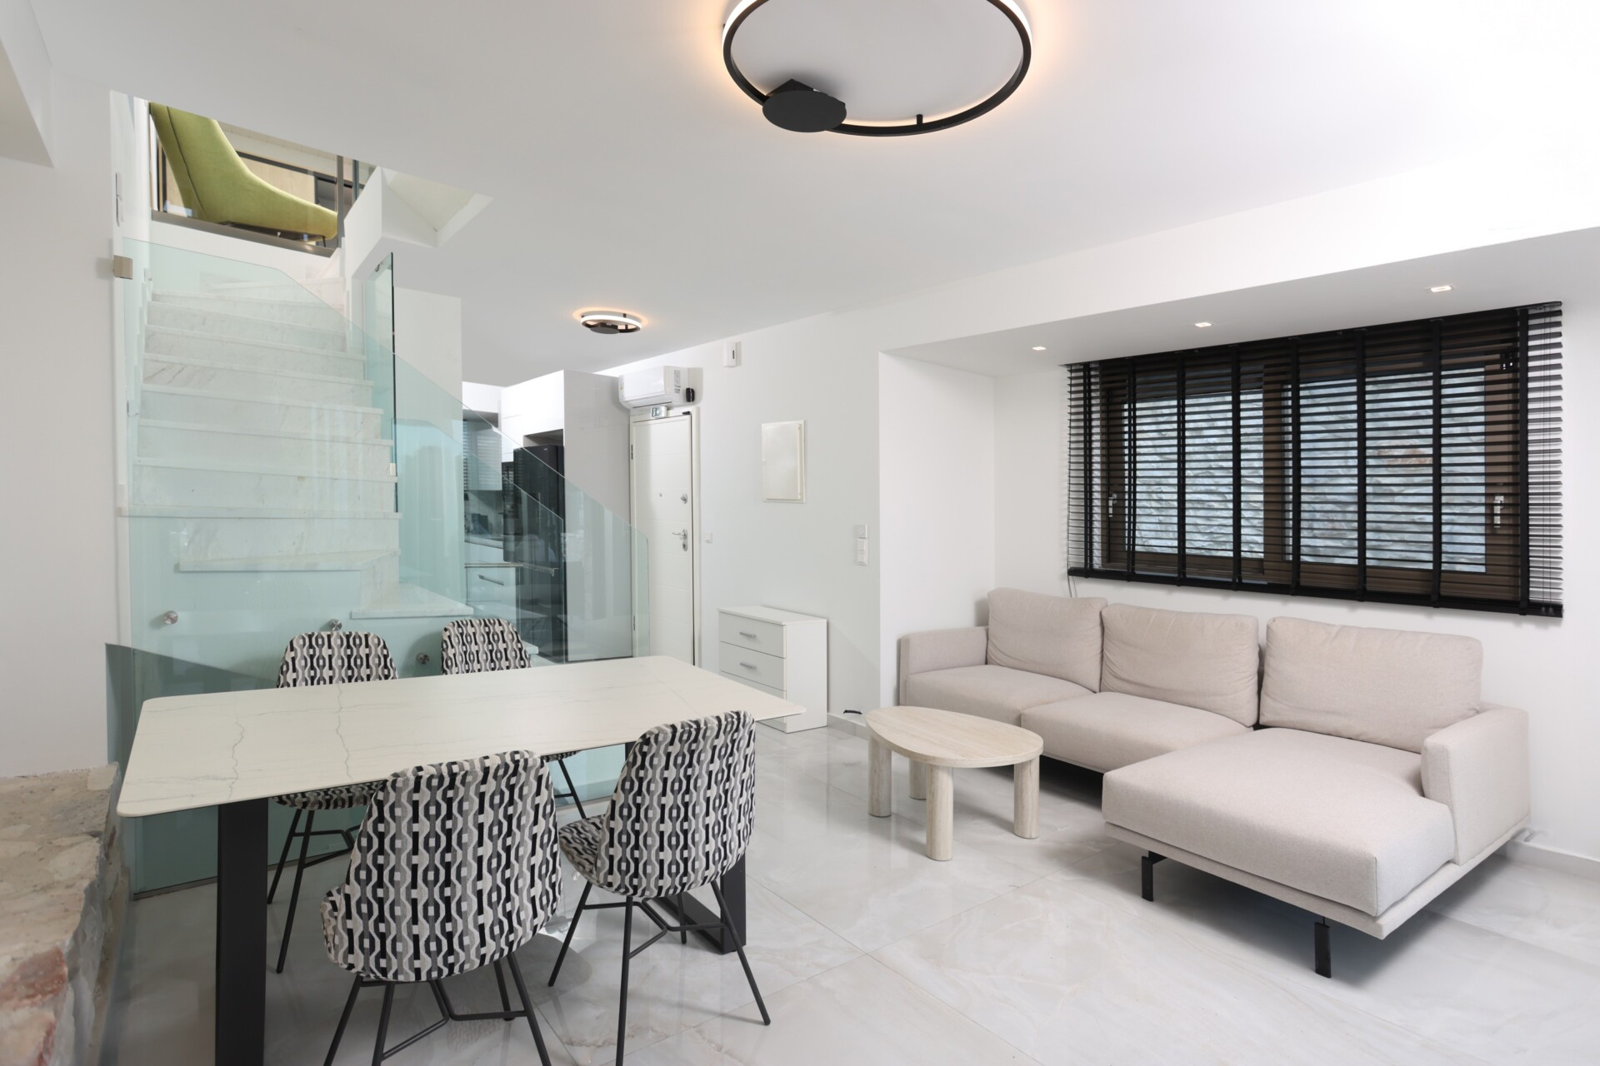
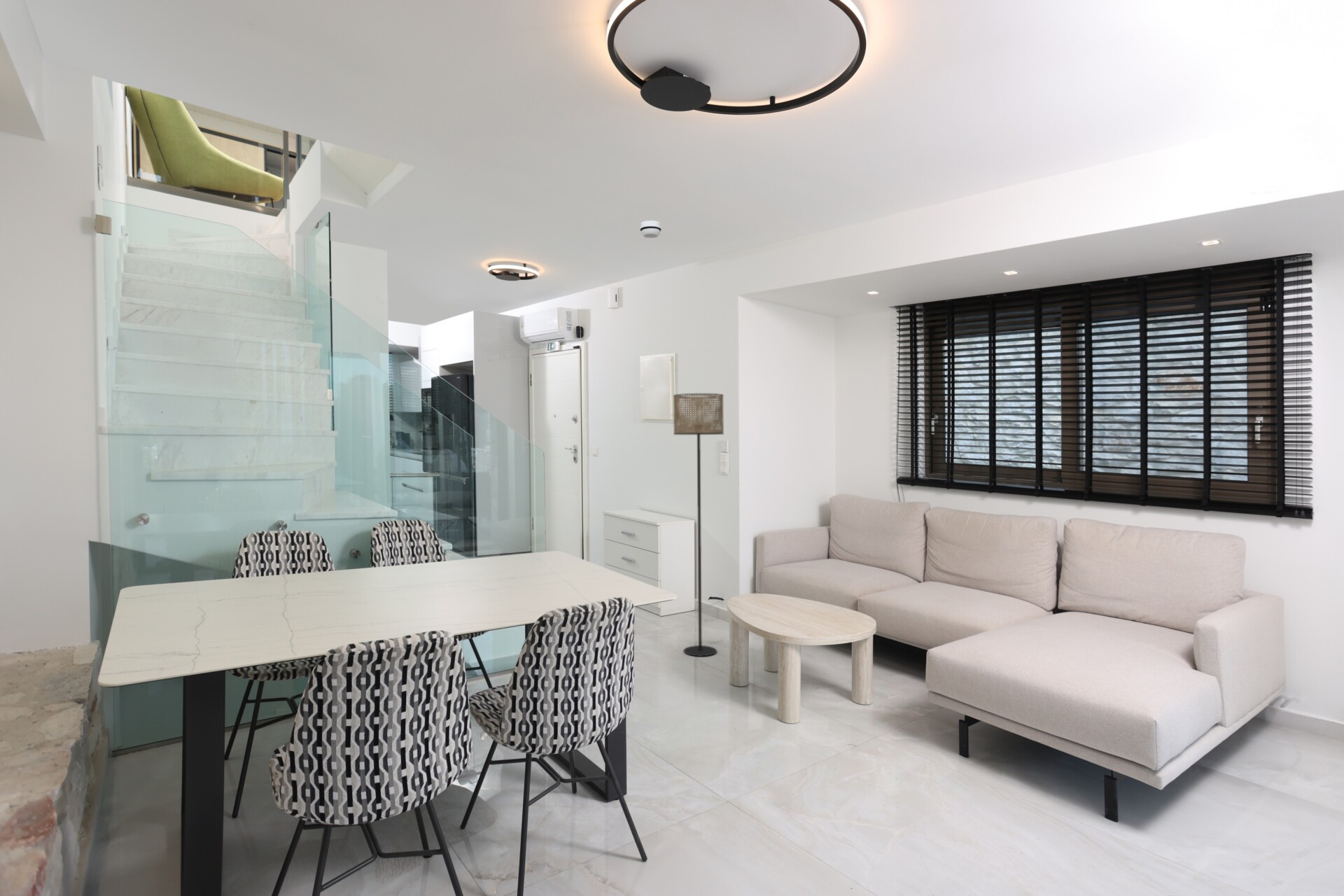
+ smoke detector [639,220,662,239]
+ floor lamp [673,393,724,657]
